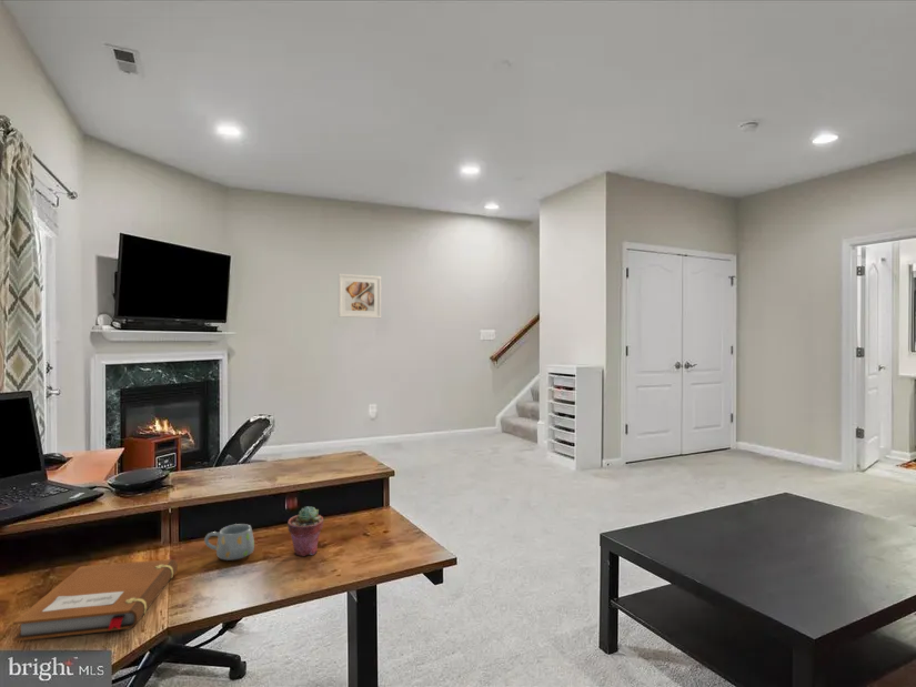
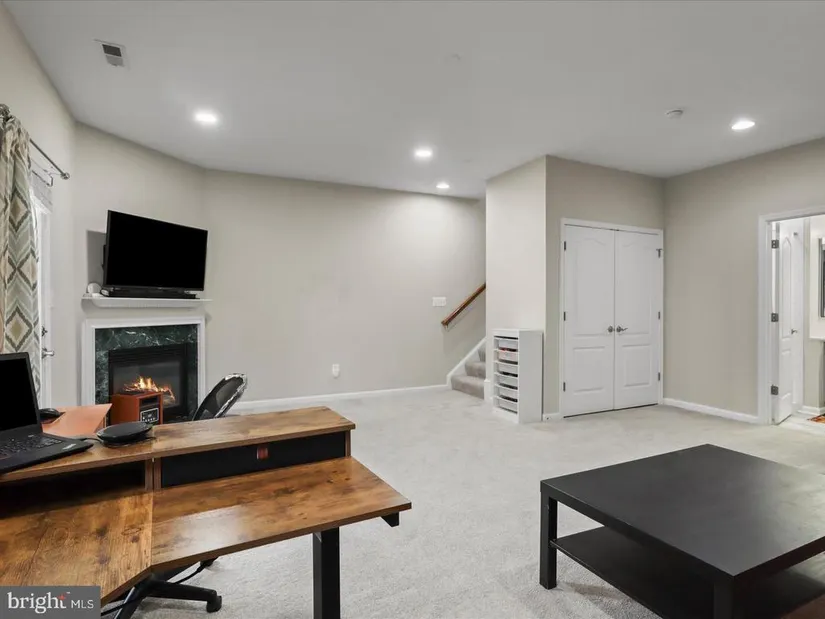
- notebook [12,558,179,643]
- mug [203,523,255,562]
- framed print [338,273,382,320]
- potted succulent [286,505,324,557]
